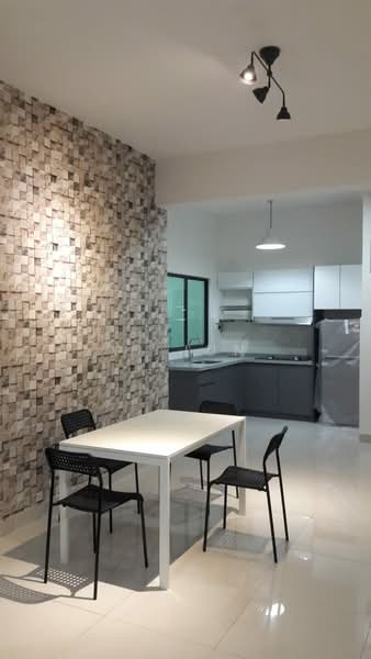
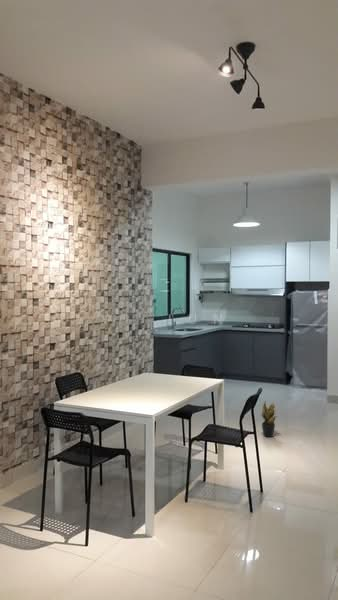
+ potted plant [259,400,279,438]
